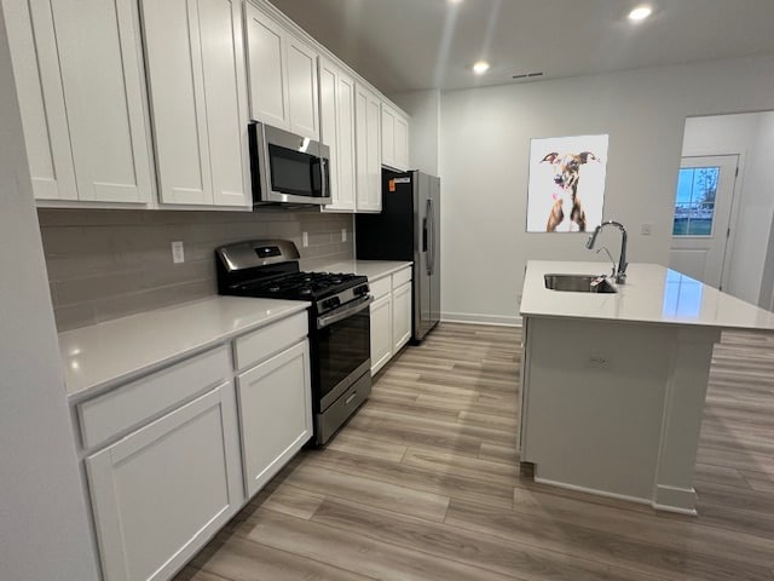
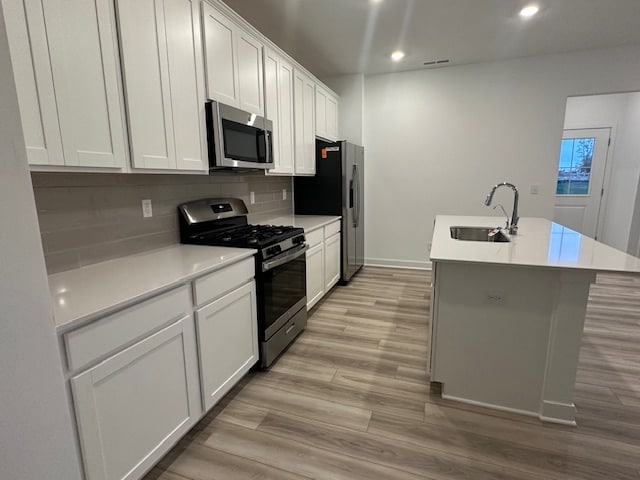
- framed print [525,132,611,234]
